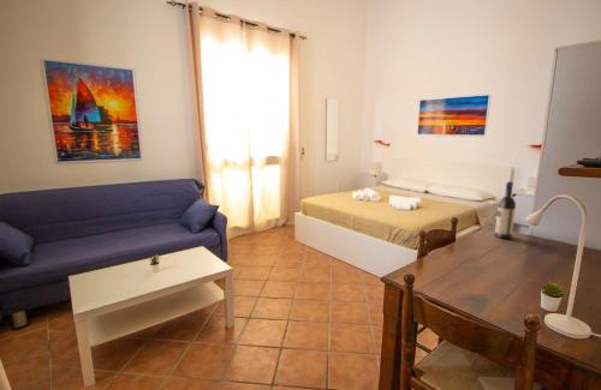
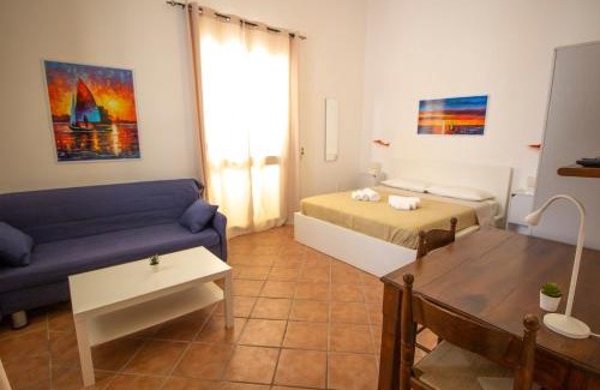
- wine bottle [494,180,517,240]
